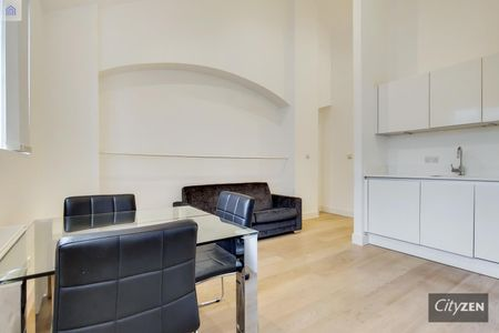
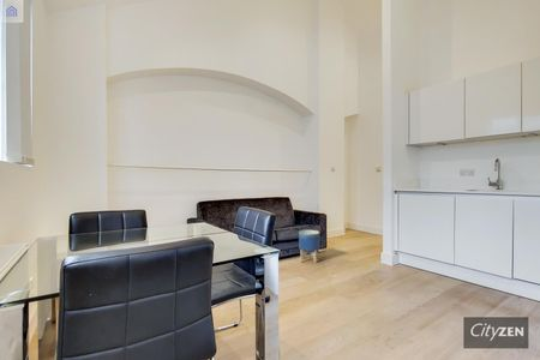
+ planter [298,229,320,264]
